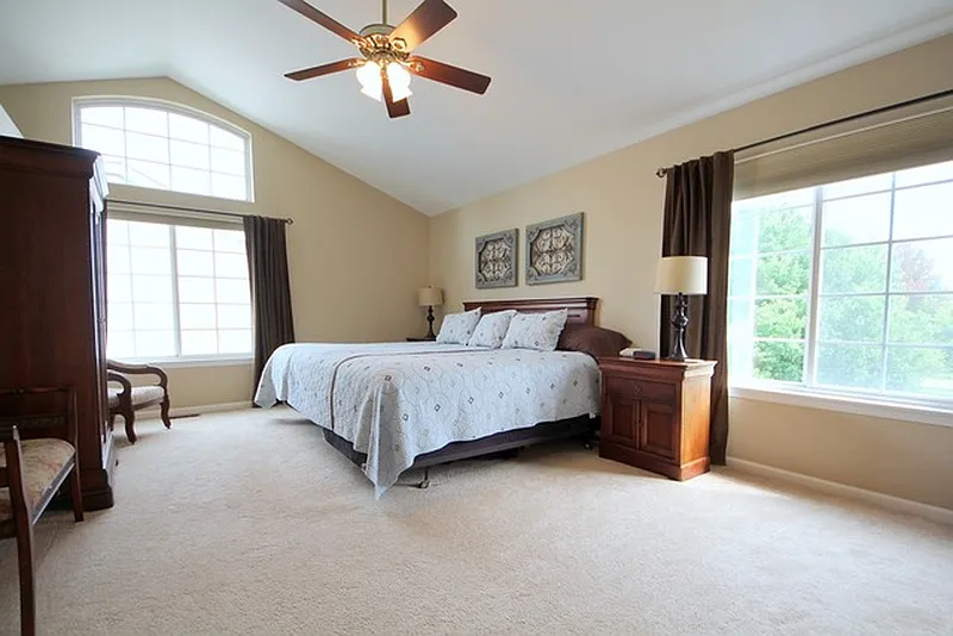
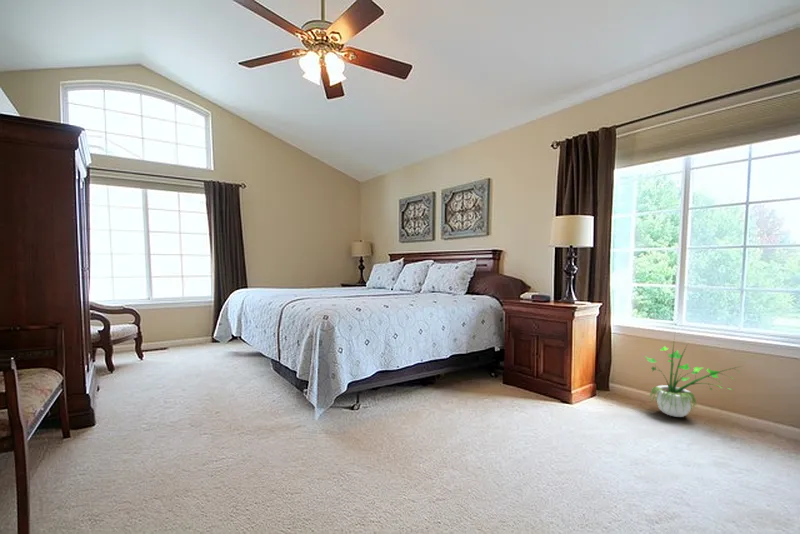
+ potted plant [644,335,743,418]
